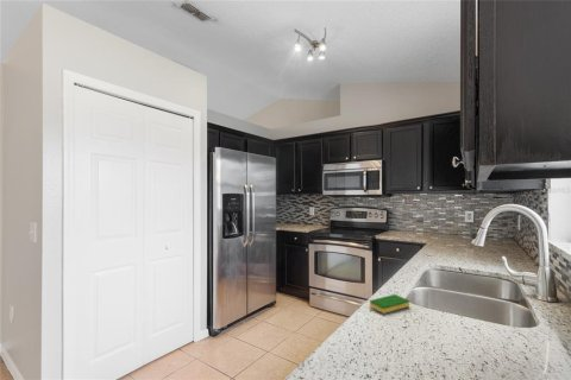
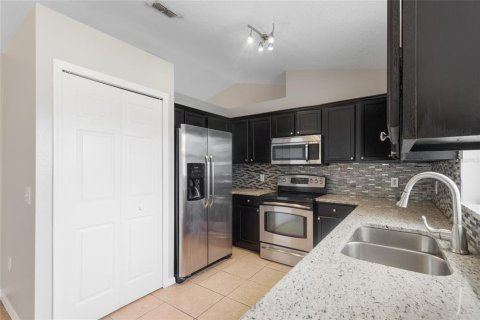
- dish sponge [369,293,410,315]
